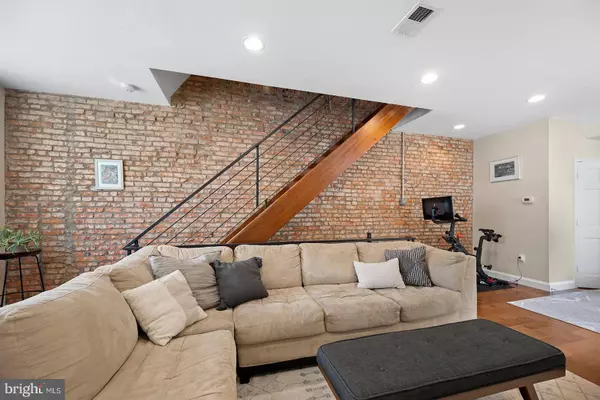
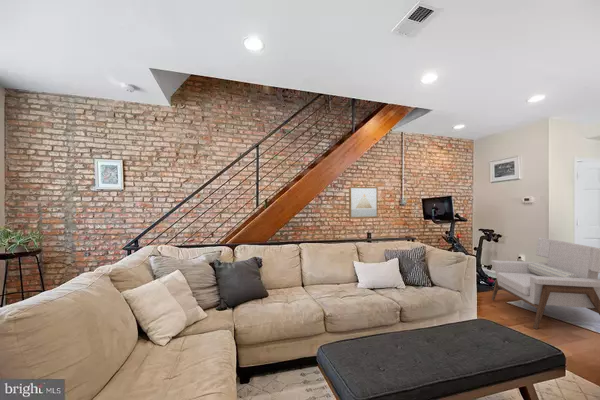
+ wall art [348,186,379,219]
+ armchair [490,237,600,330]
